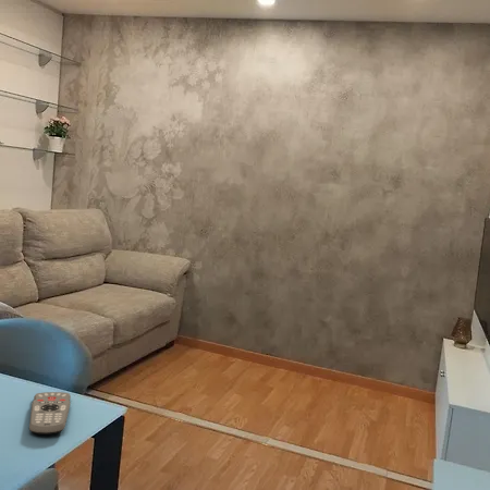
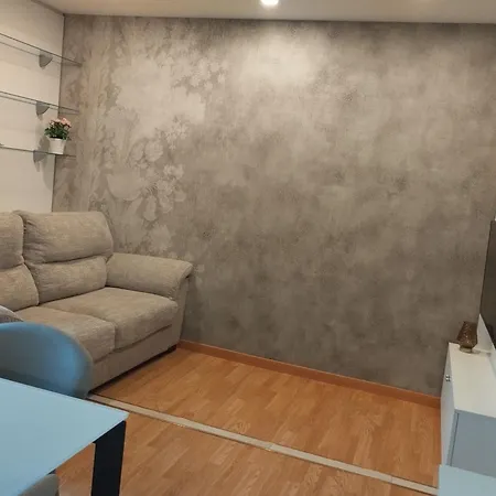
- remote control [28,391,72,436]
